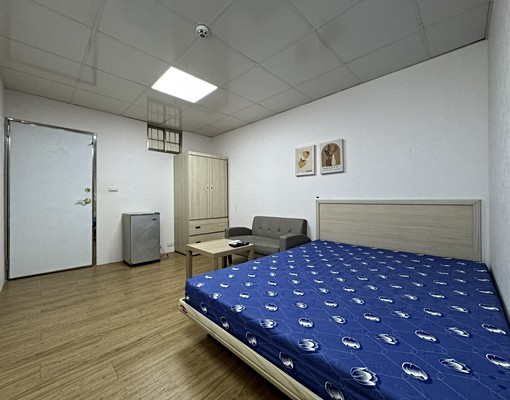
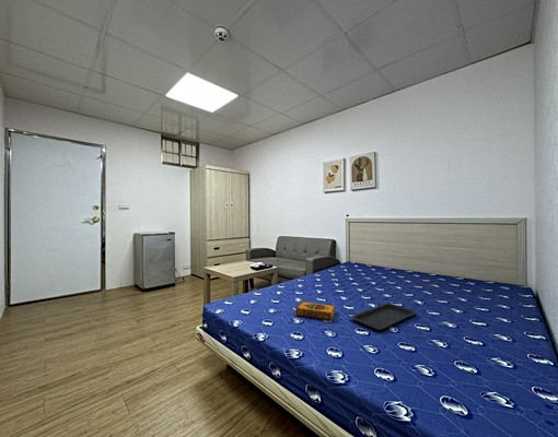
+ hardback book [294,300,336,321]
+ serving tray [349,302,418,331]
